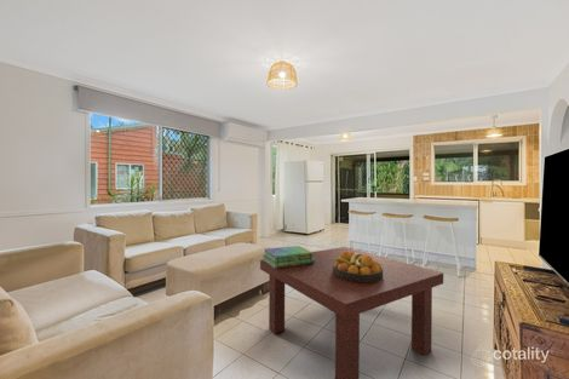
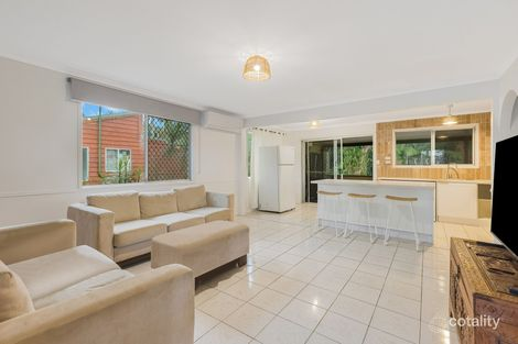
- stack of books [261,245,315,269]
- fruit bowl [333,252,383,282]
- coffee table [259,246,444,379]
